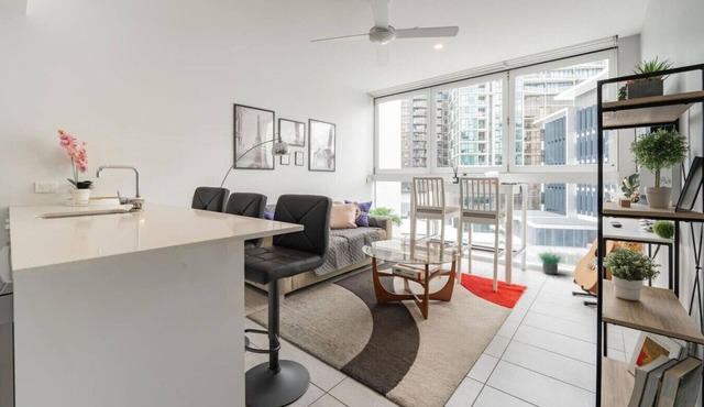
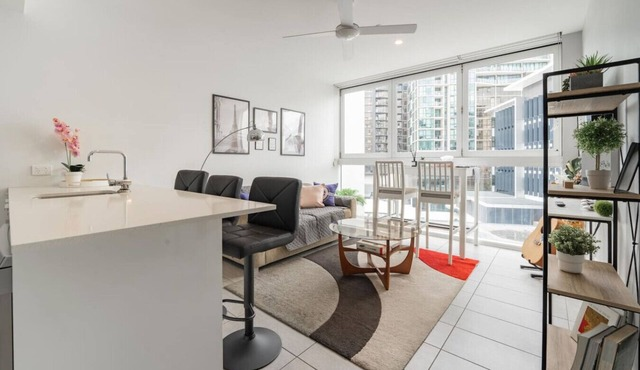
- potted plant [536,248,566,275]
